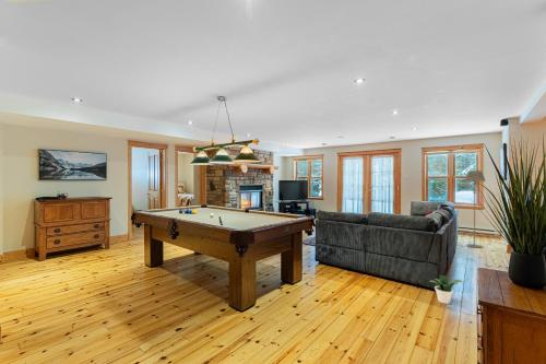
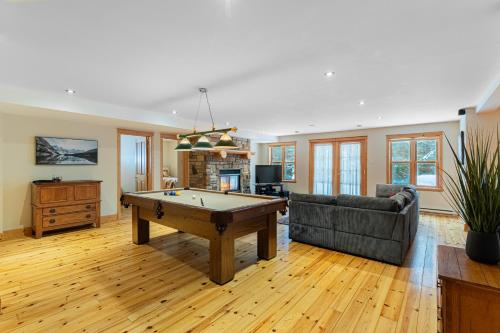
- potted plant [428,274,464,305]
- floor lamp [463,169,487,249]
